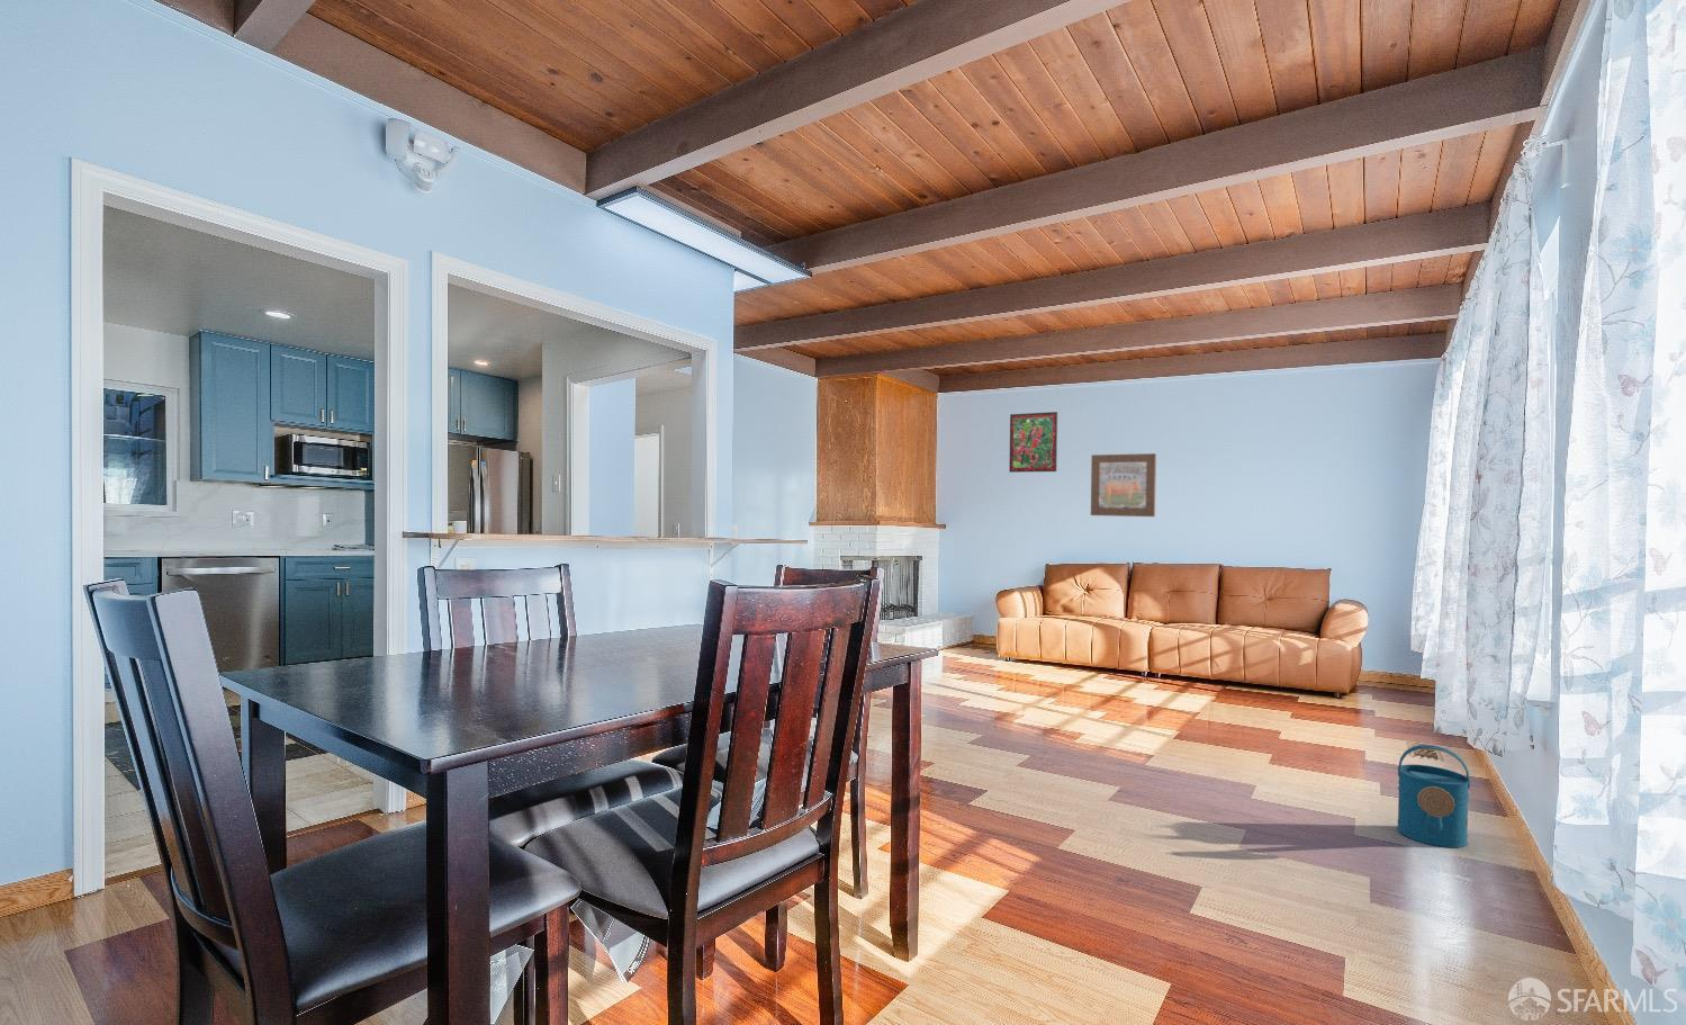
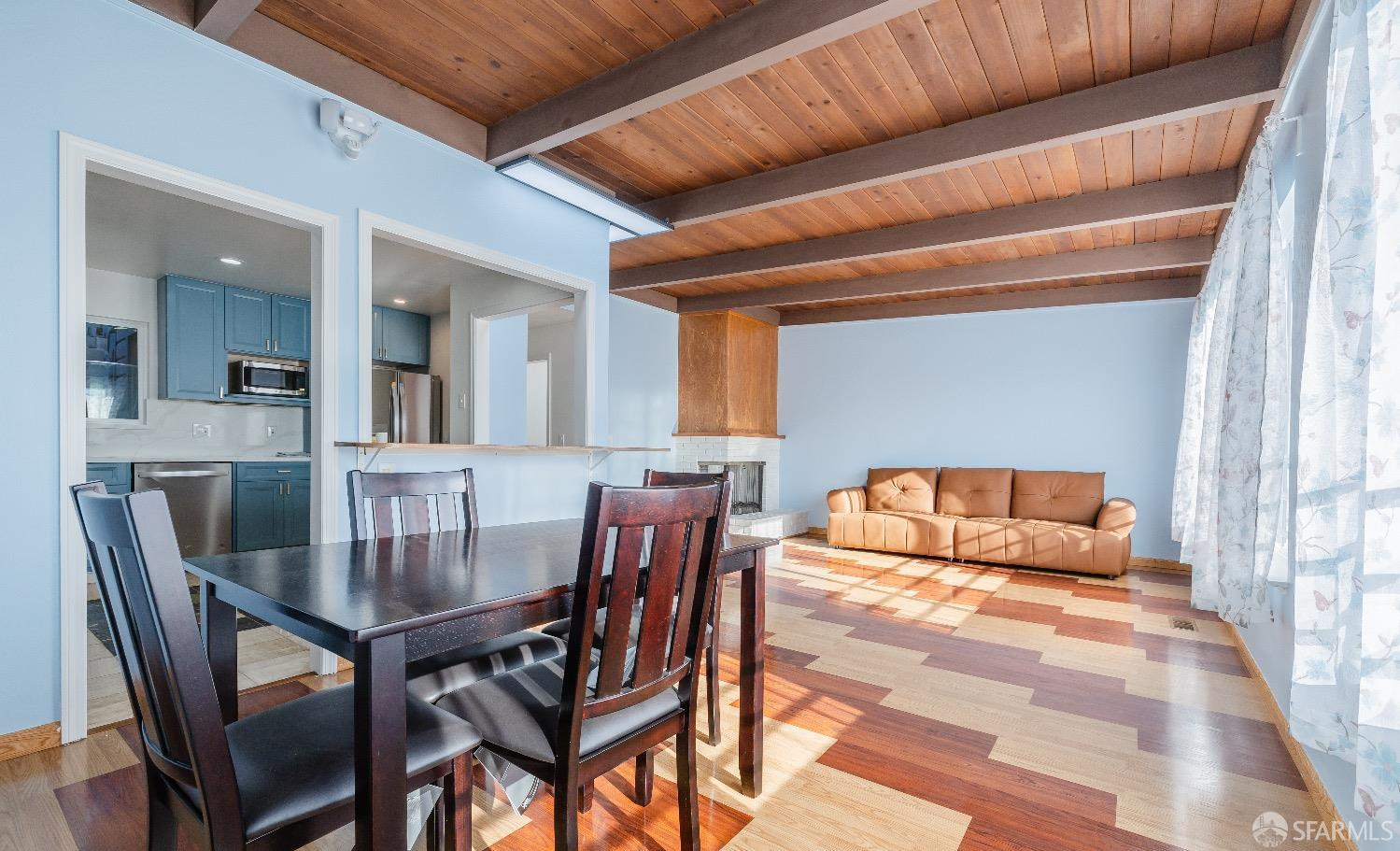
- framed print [1008,411,1059,473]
- watering can [1396,743,1472,848]
- wall art [1090,453,1157,518]
